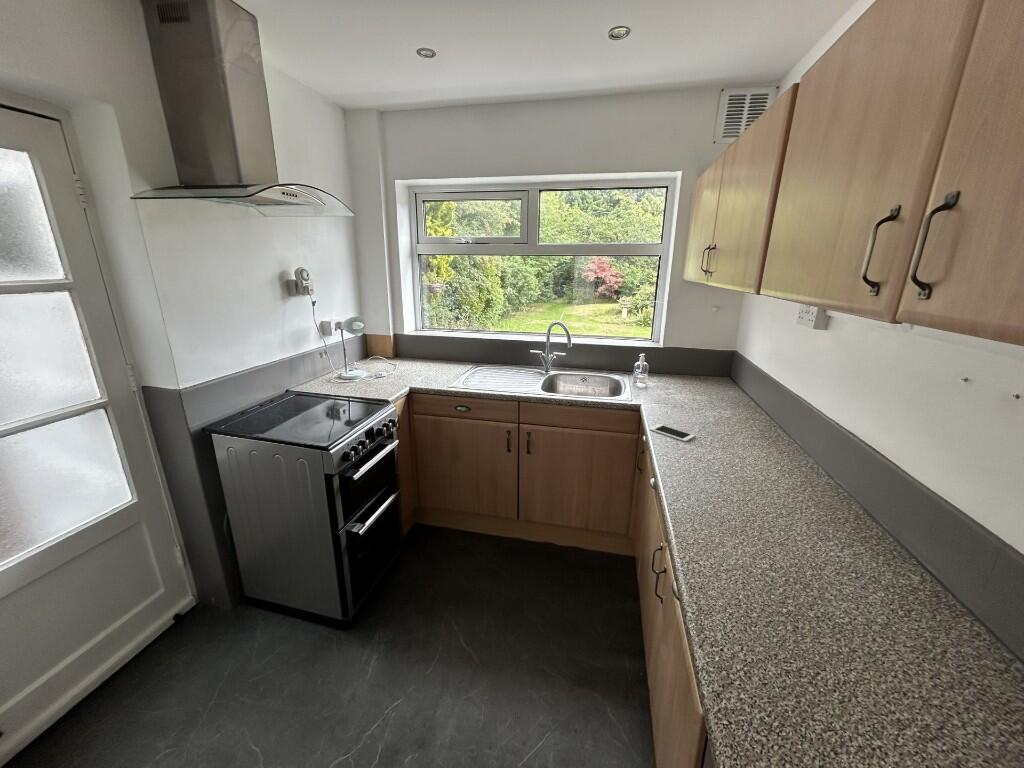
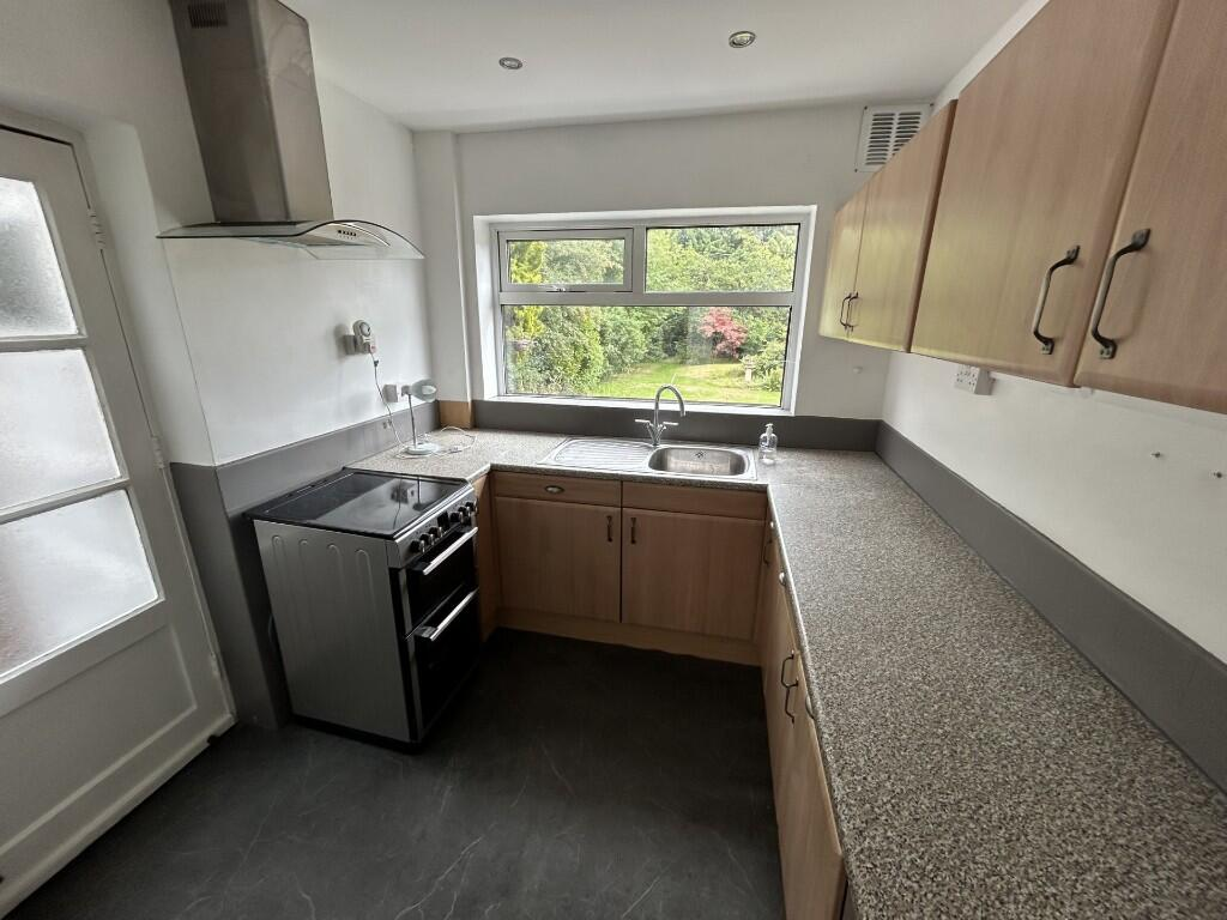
- cell phone [649,423,696,442]
